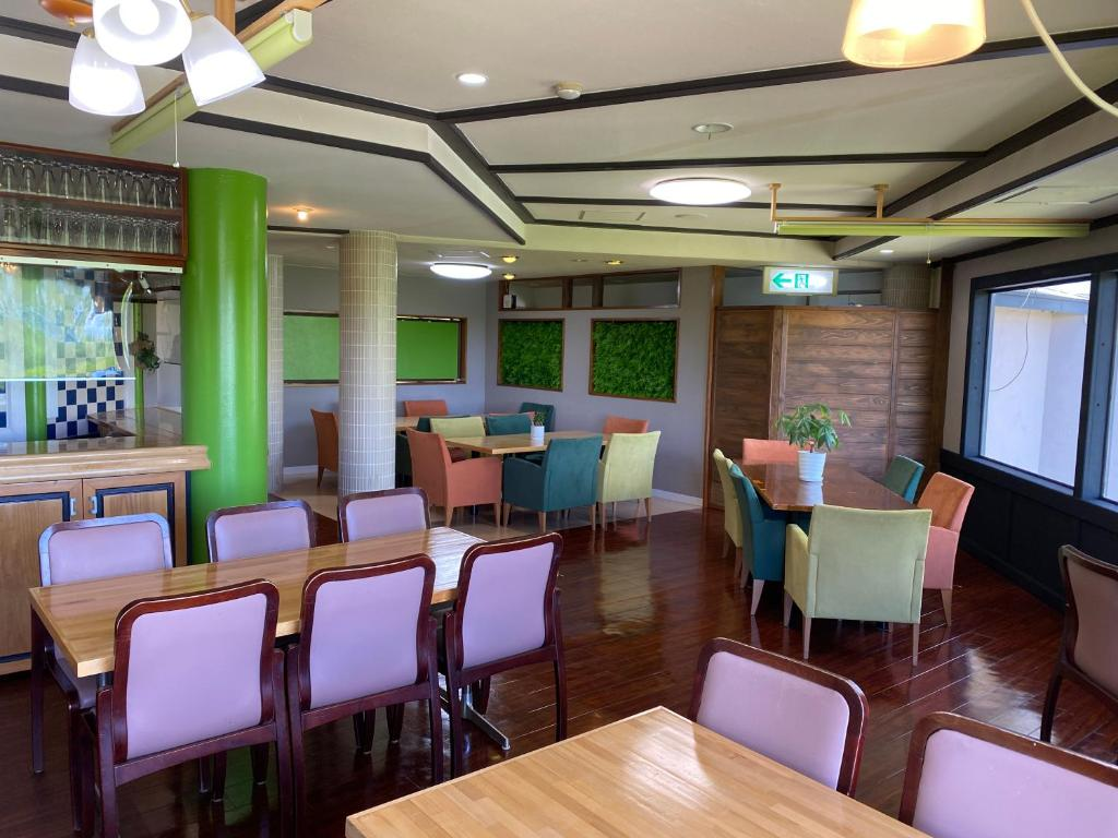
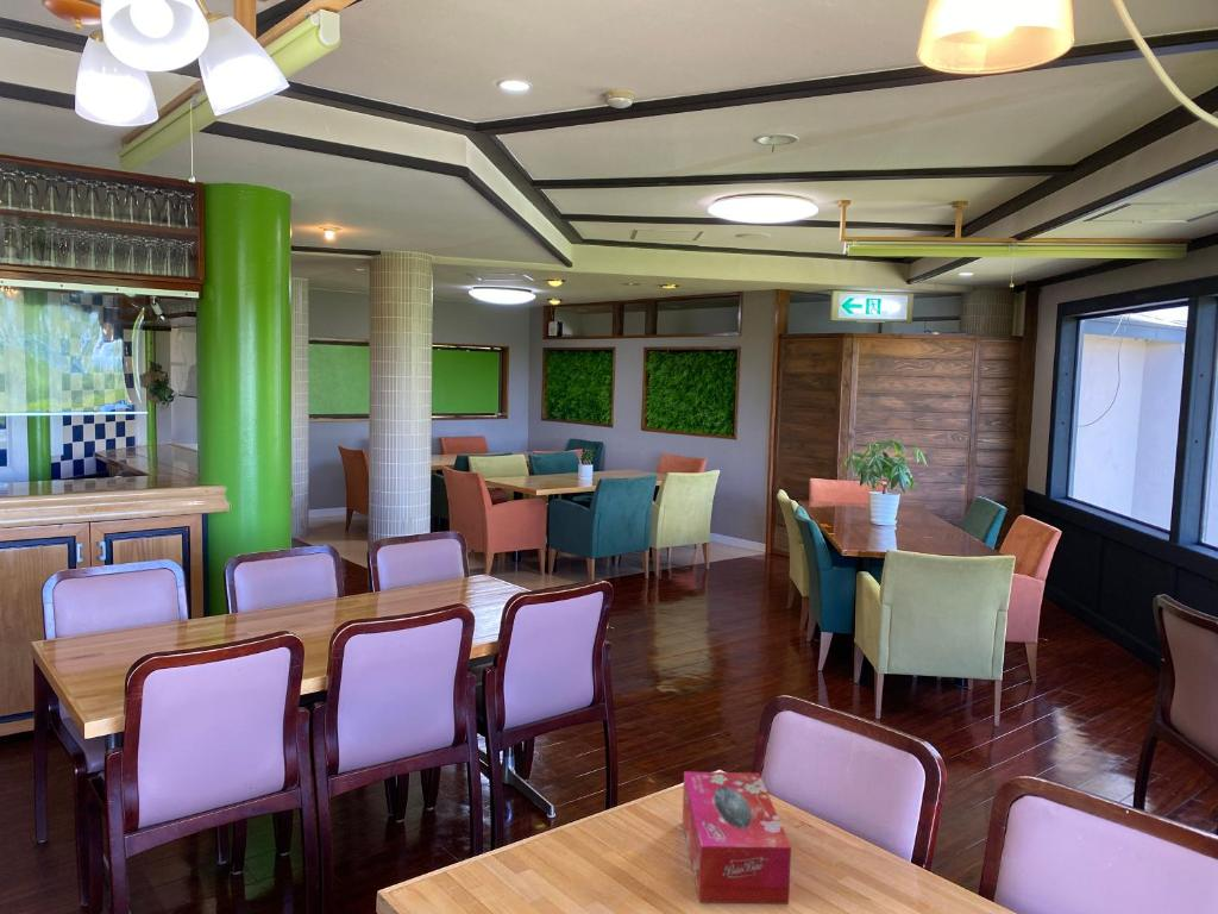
+ tissue box [682,771,792,906]
